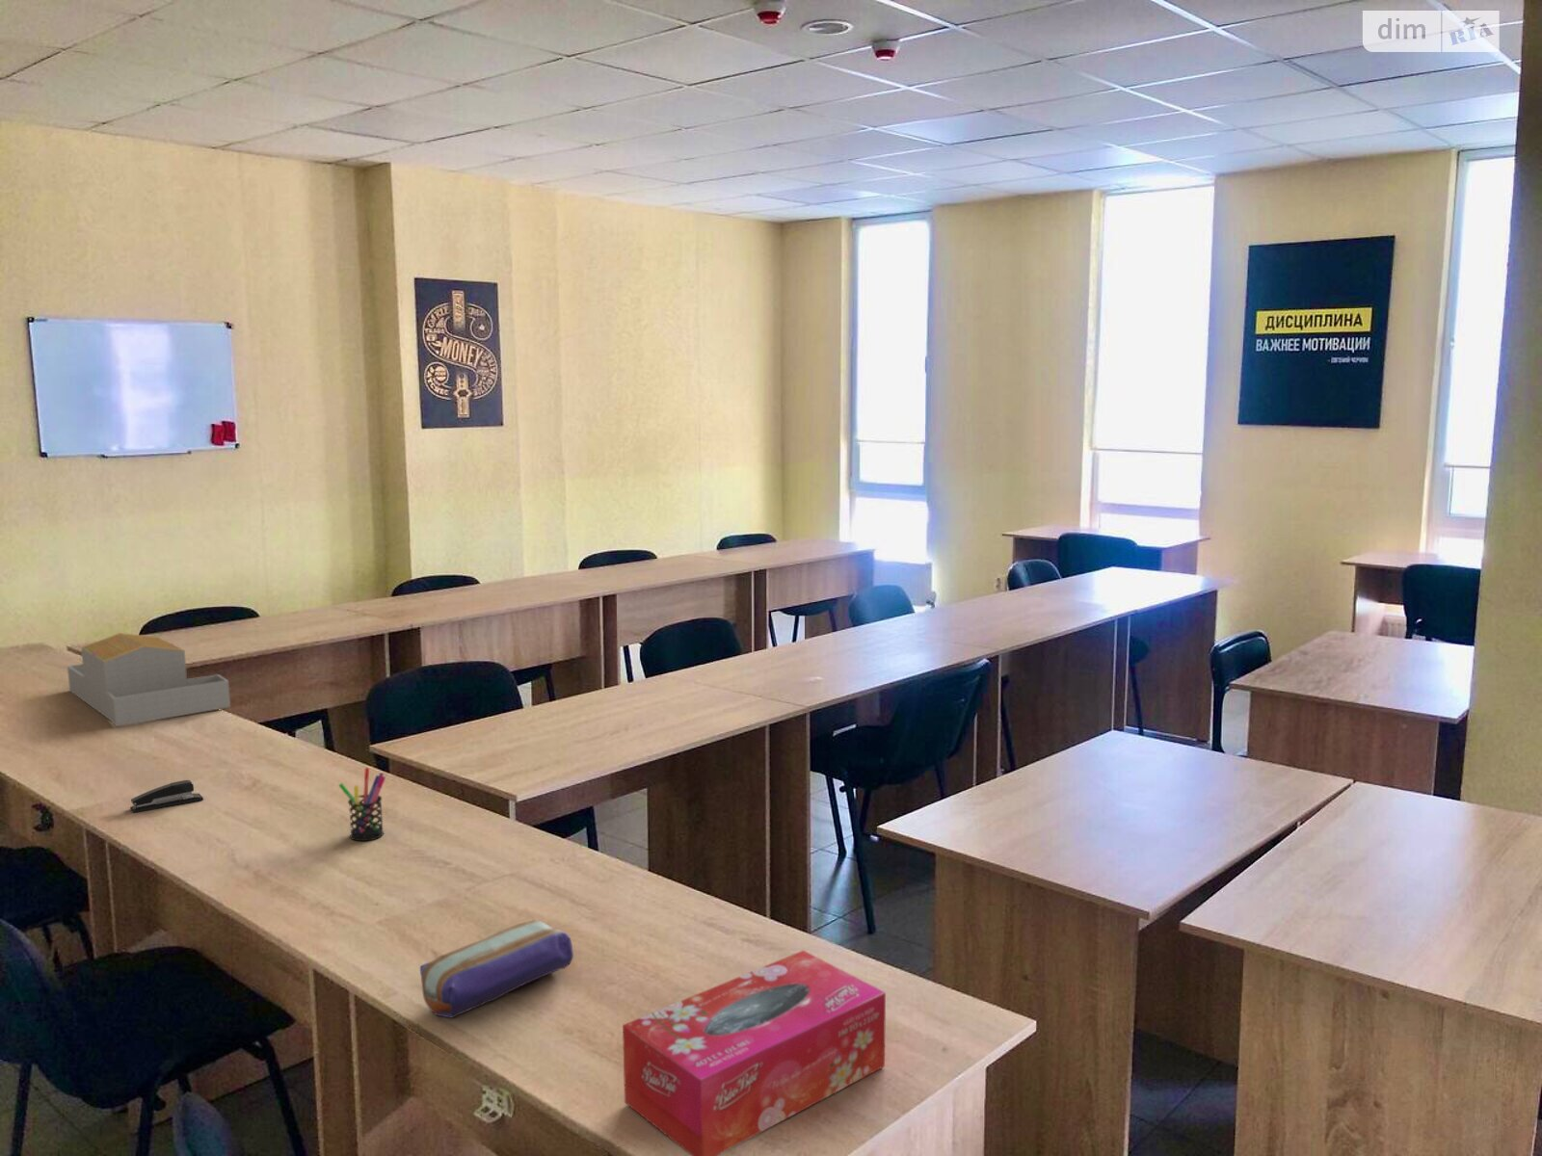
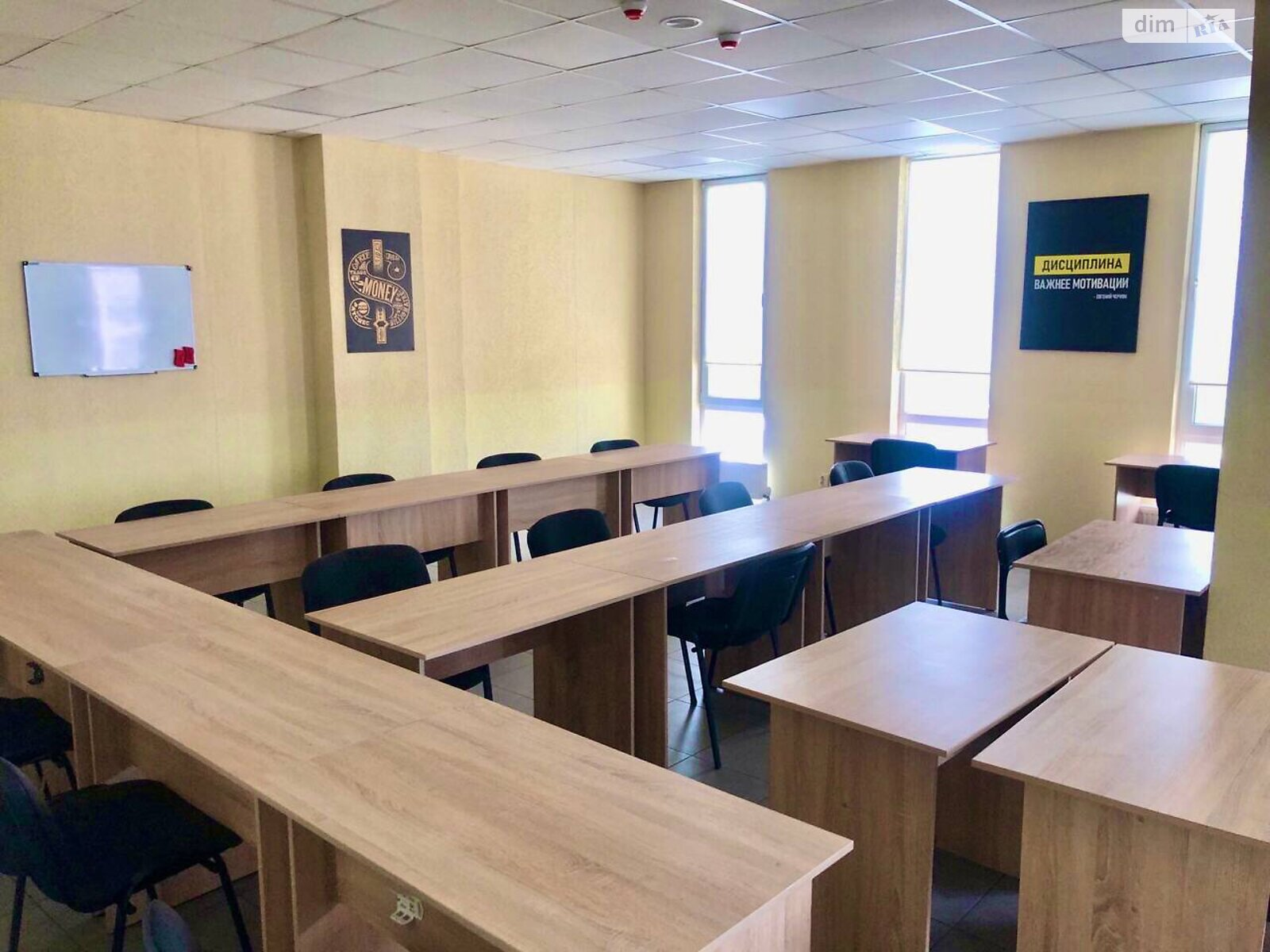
- tissue box [622,948,886,1156]
- stapler [129,780,204,814]
- pen holder [338,766,386,841]
- pencil case [419,920,574,1019]
- architectural model [67,631,232,727]
